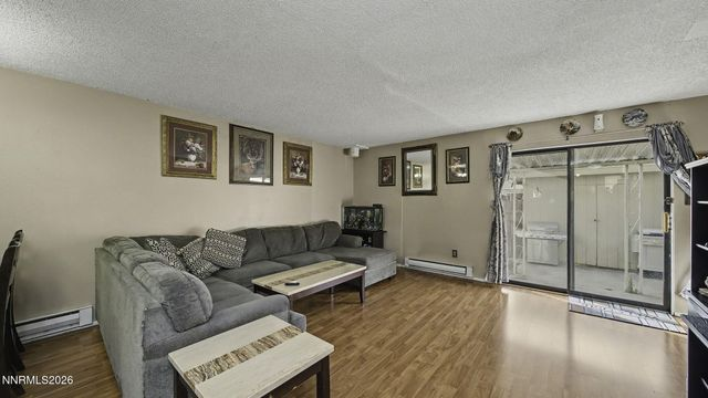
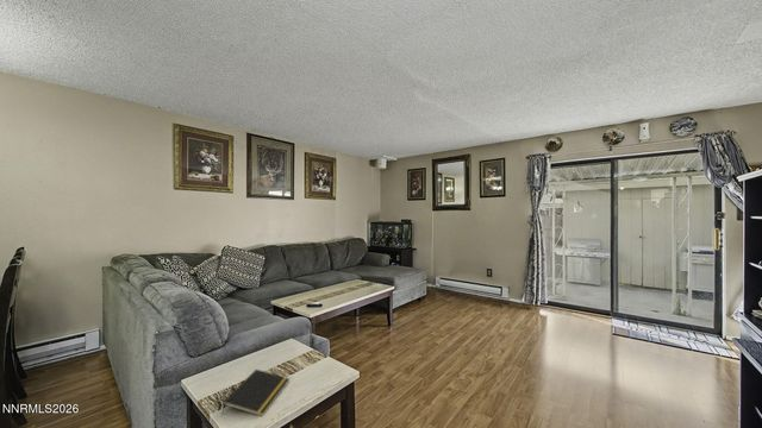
+ notepad [220,369,291,417]
